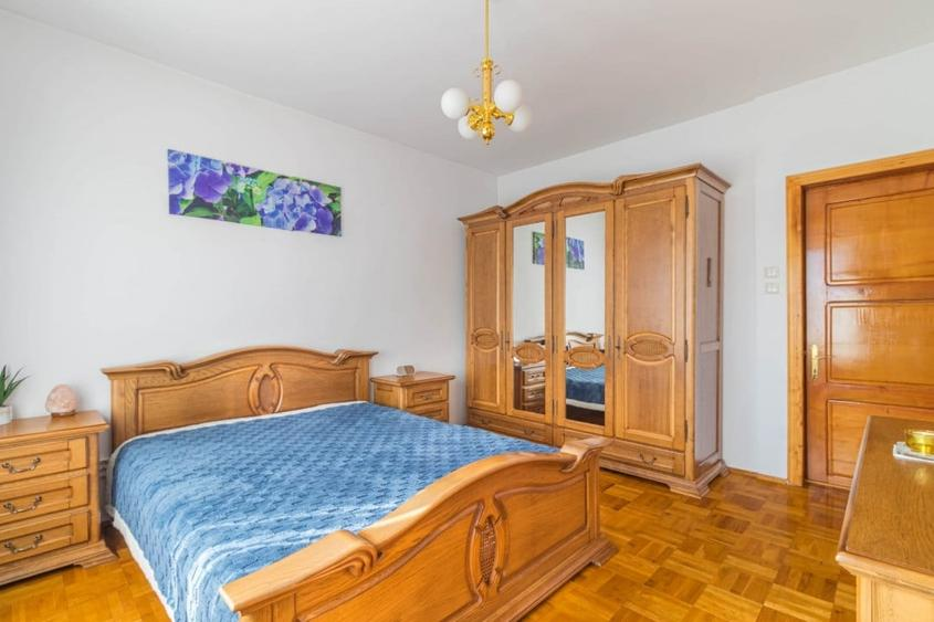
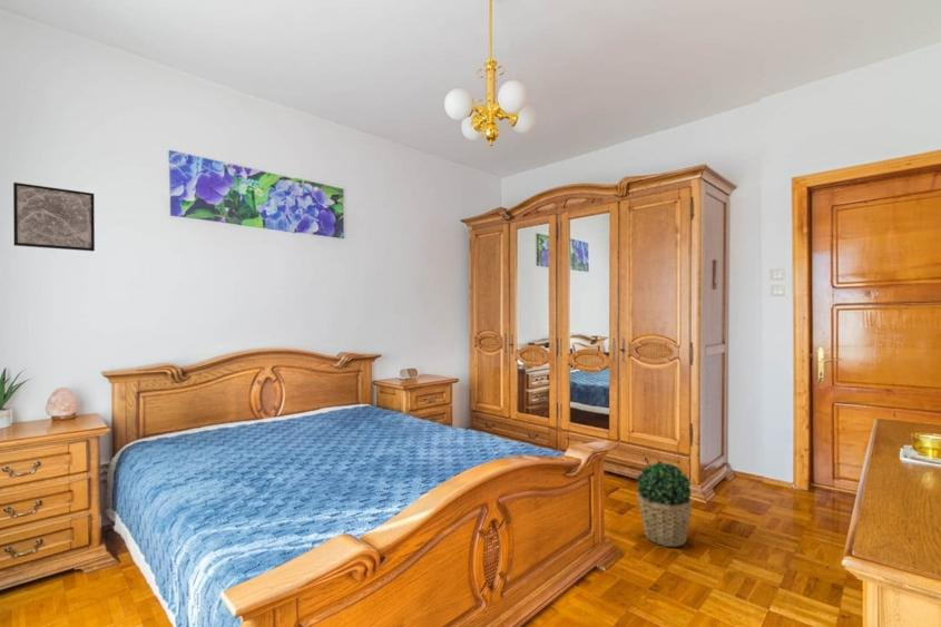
+ potted plant [636,461,693,548]
+ wall art [12,182,96,253]
